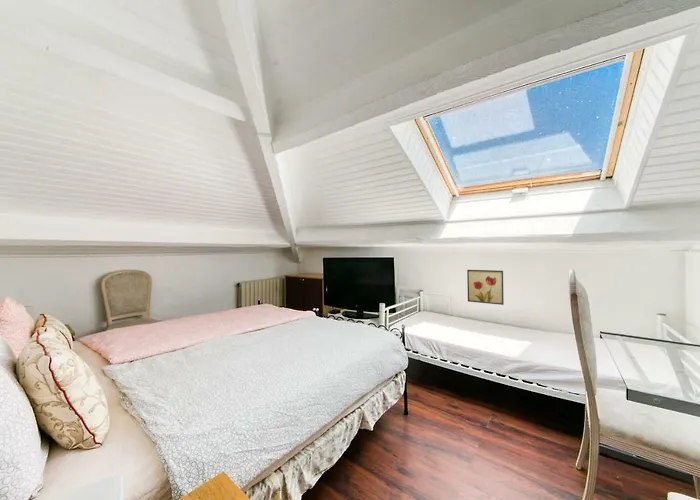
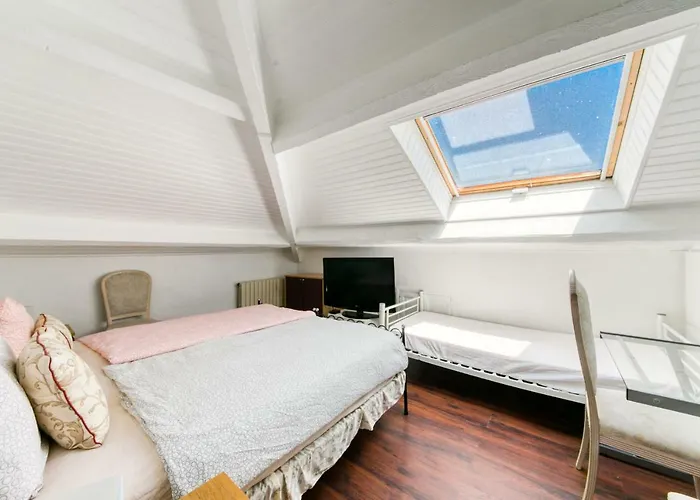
- wall art [466,269,505,306]
